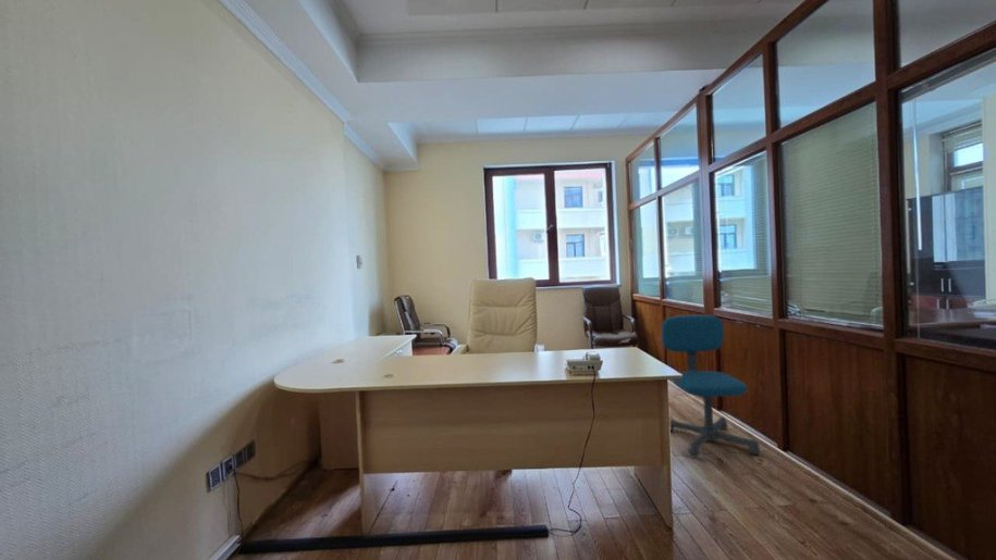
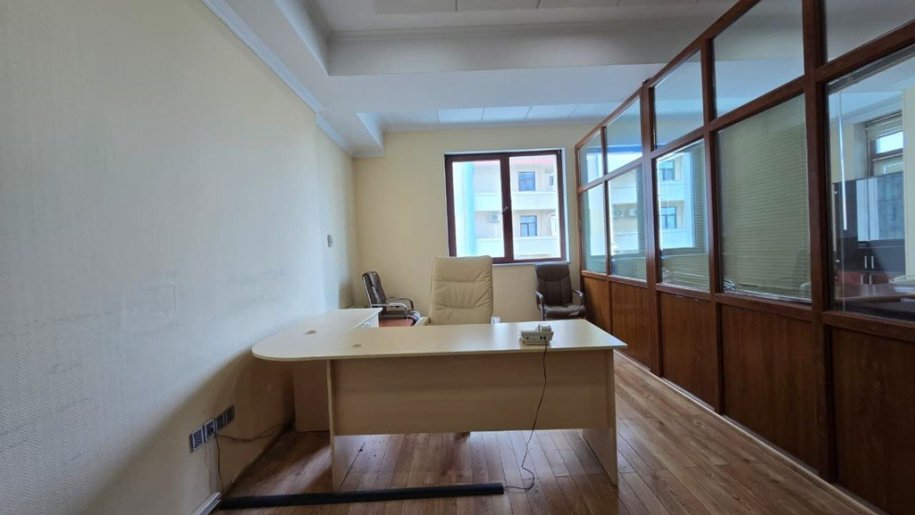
- office chair [661,314,761,458]
